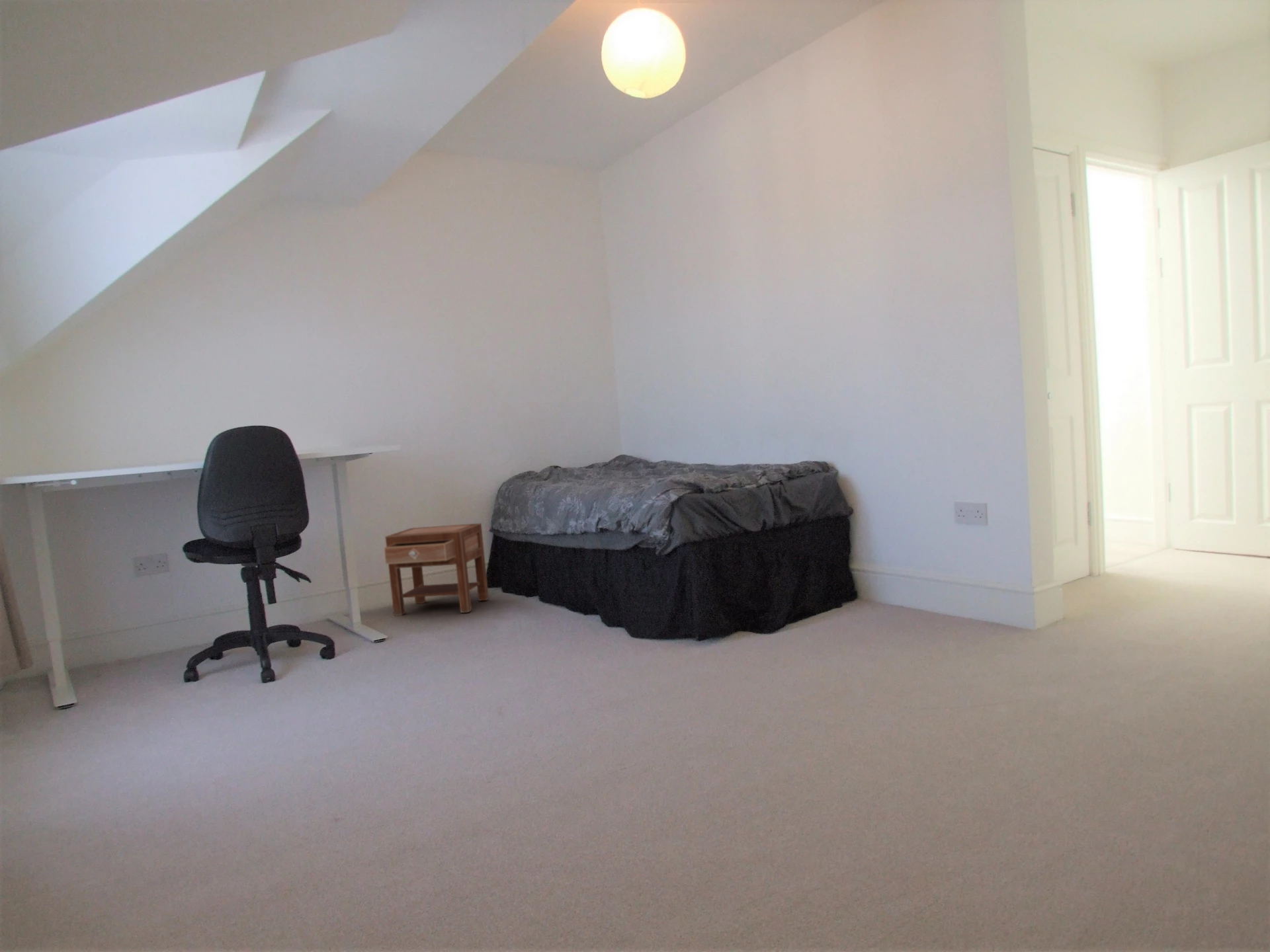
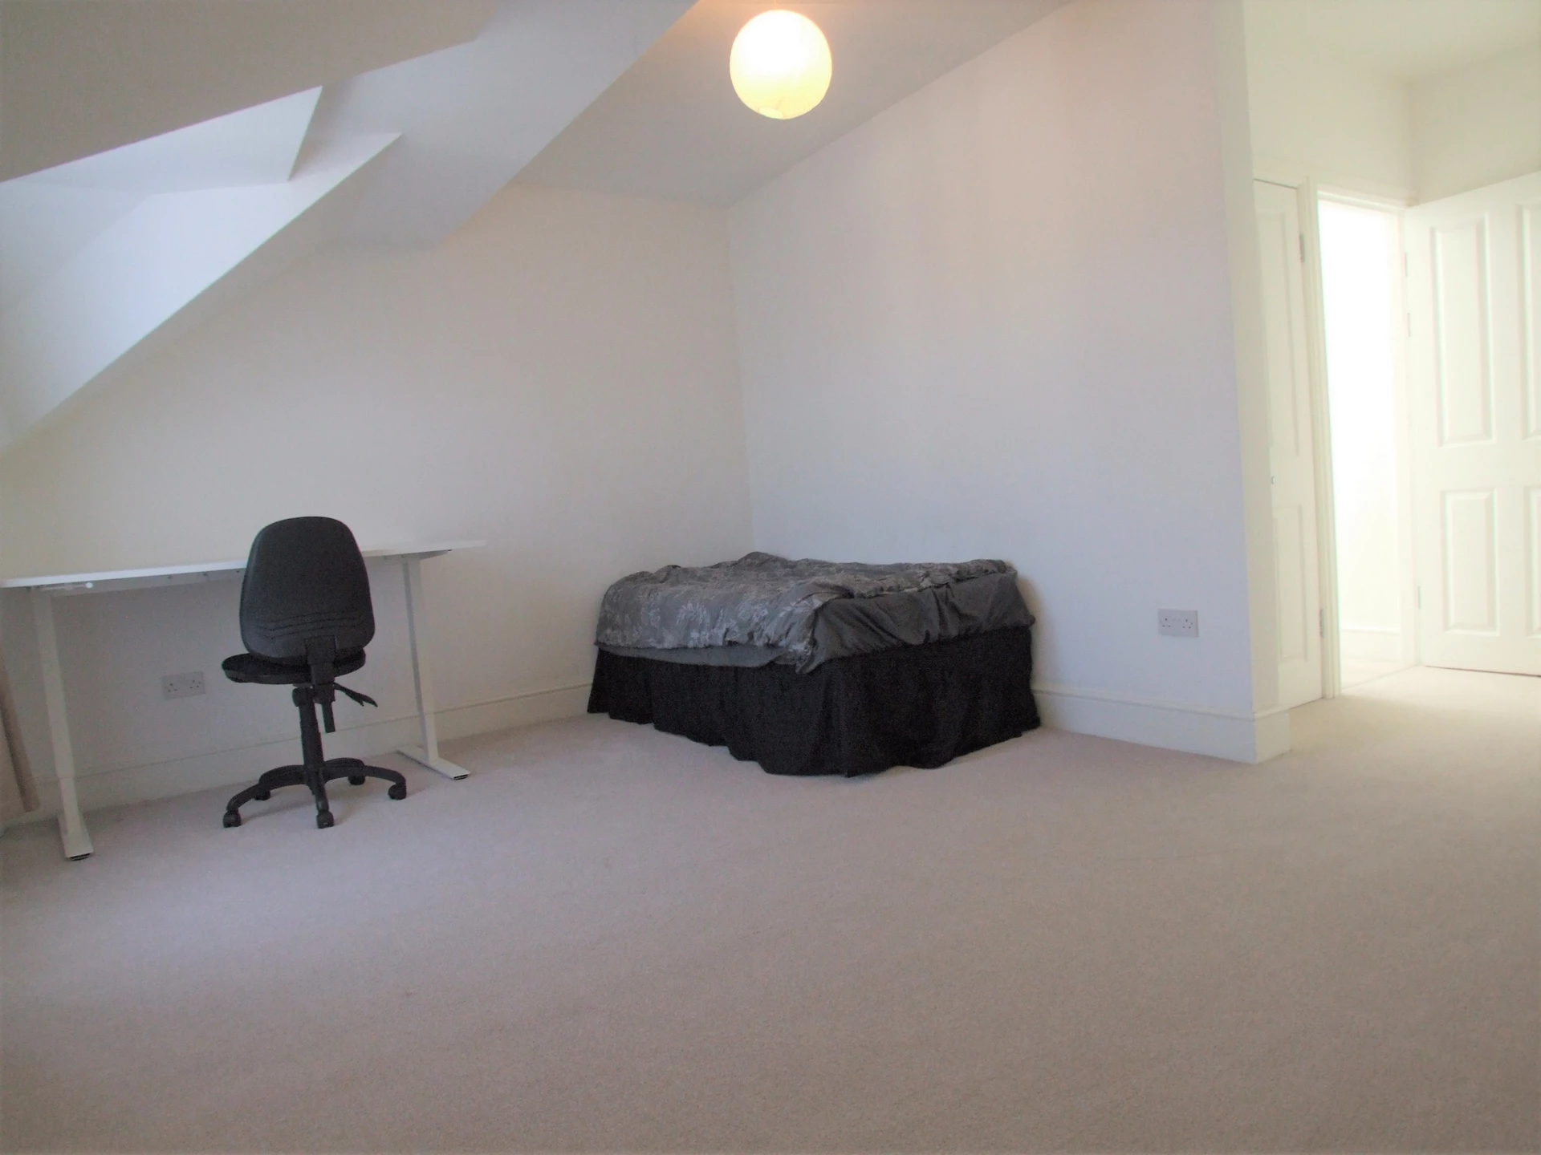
- nightstand [384,522,489,616]
